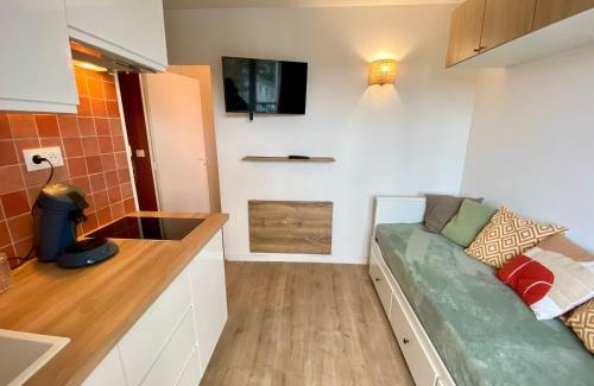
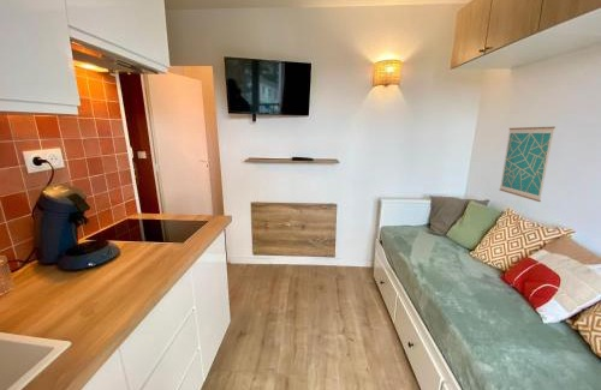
+ wall art [499,126,557,203]
